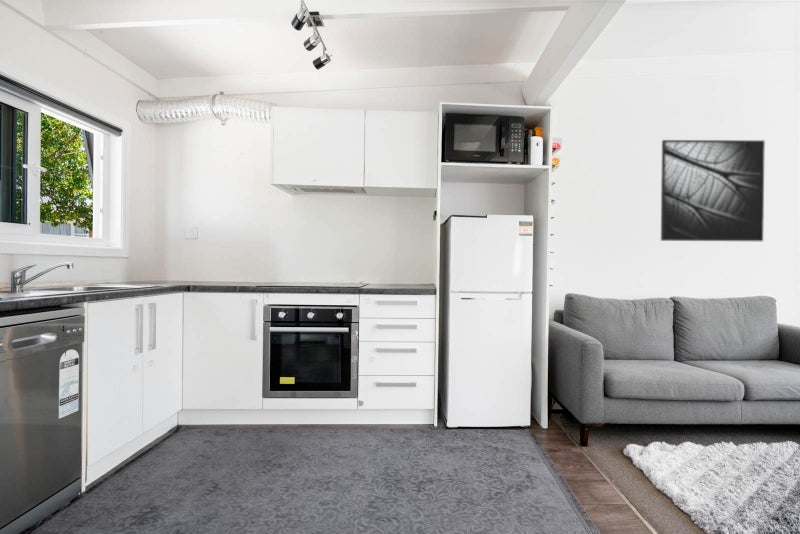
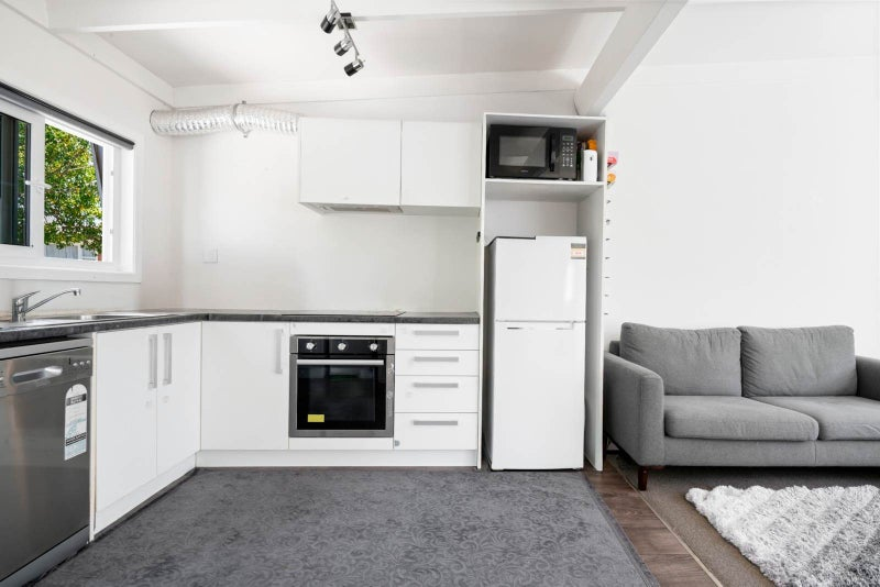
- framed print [660,139,766,242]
